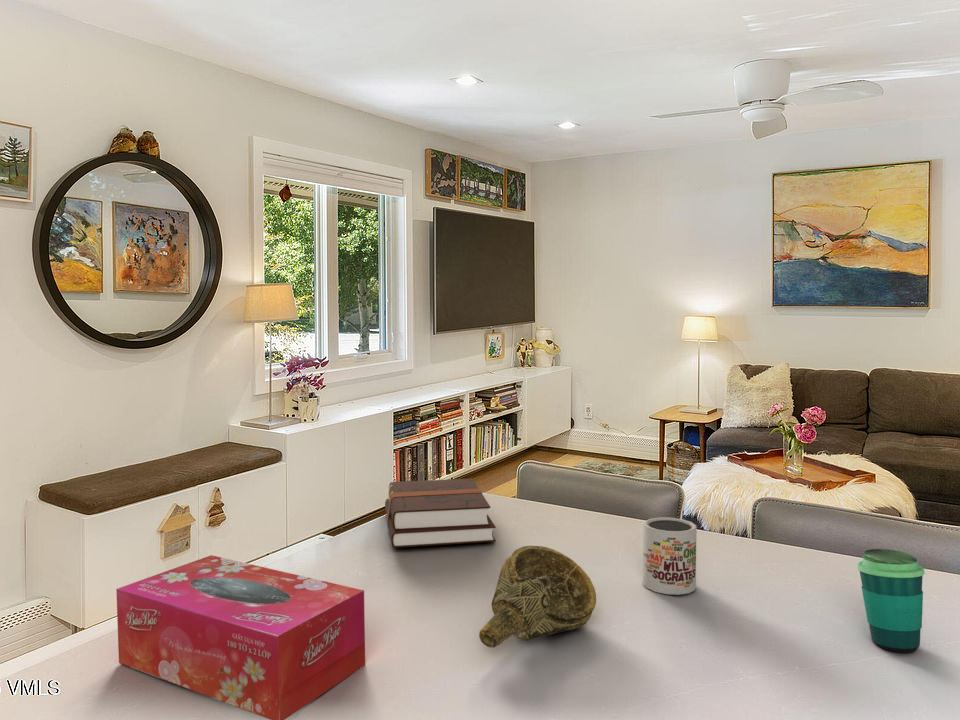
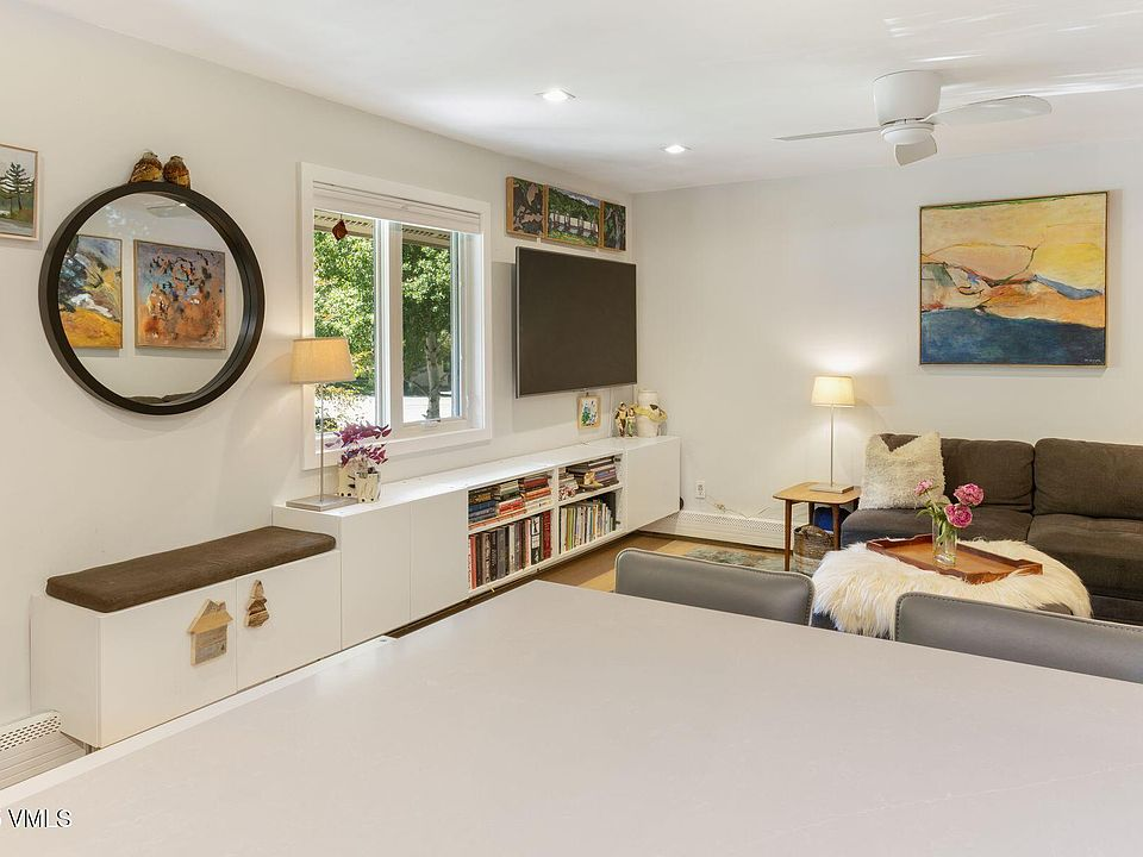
- mug [642,516,698,596]
- tissue box [115,554,366,720]
- decorative bowl [478,545,597,649]
- hardback book [384,478,497,548]
- cup [856,548,925,654]
